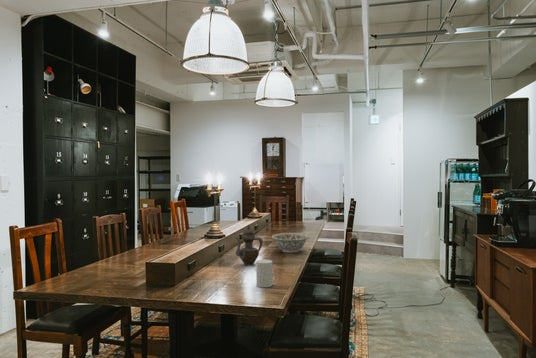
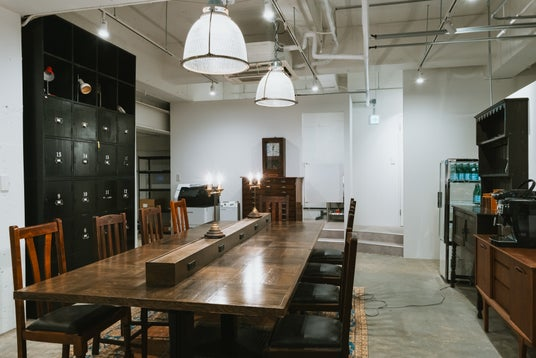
- cup [255,259,273,288]
- decorative bowl [270,232,311,254]
- teapot [235,224,264,266]
